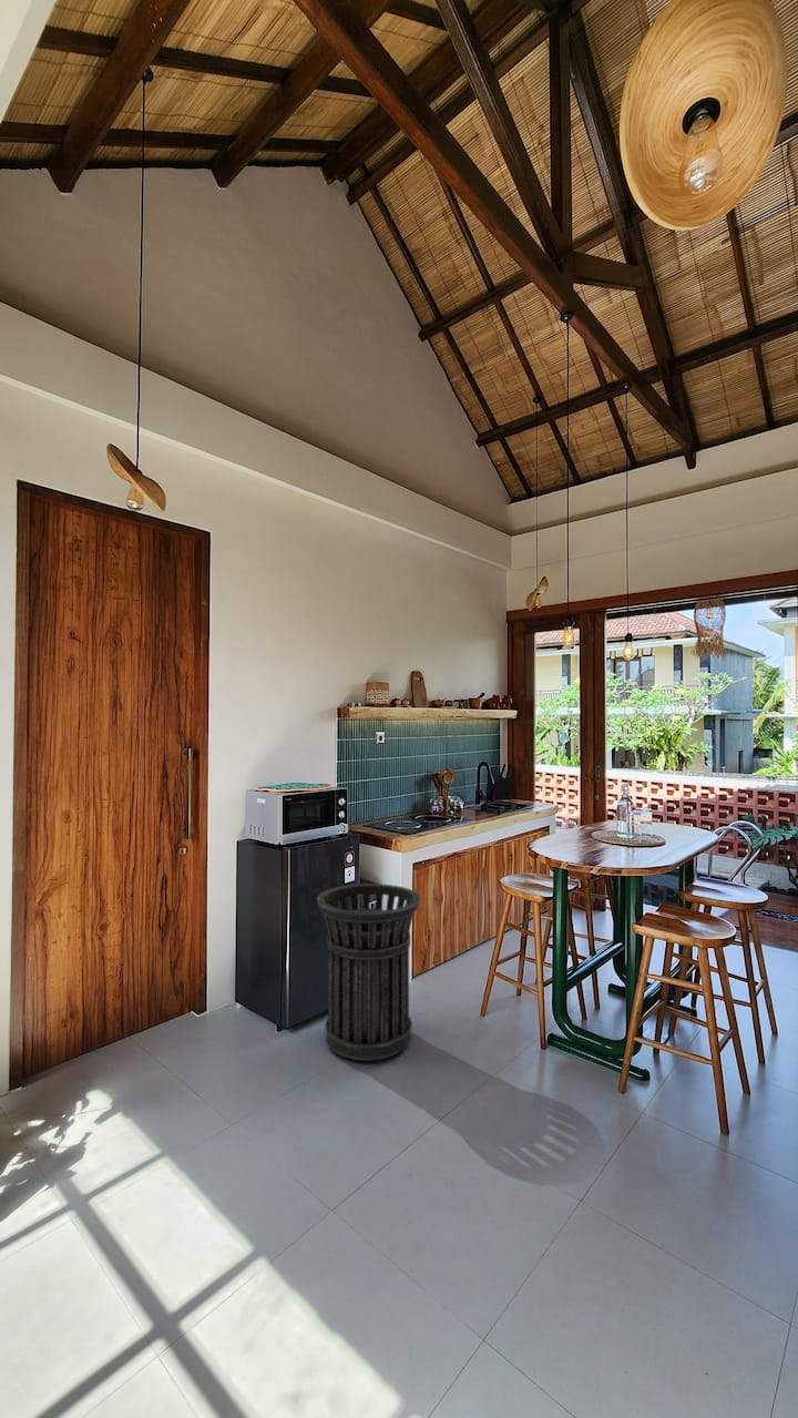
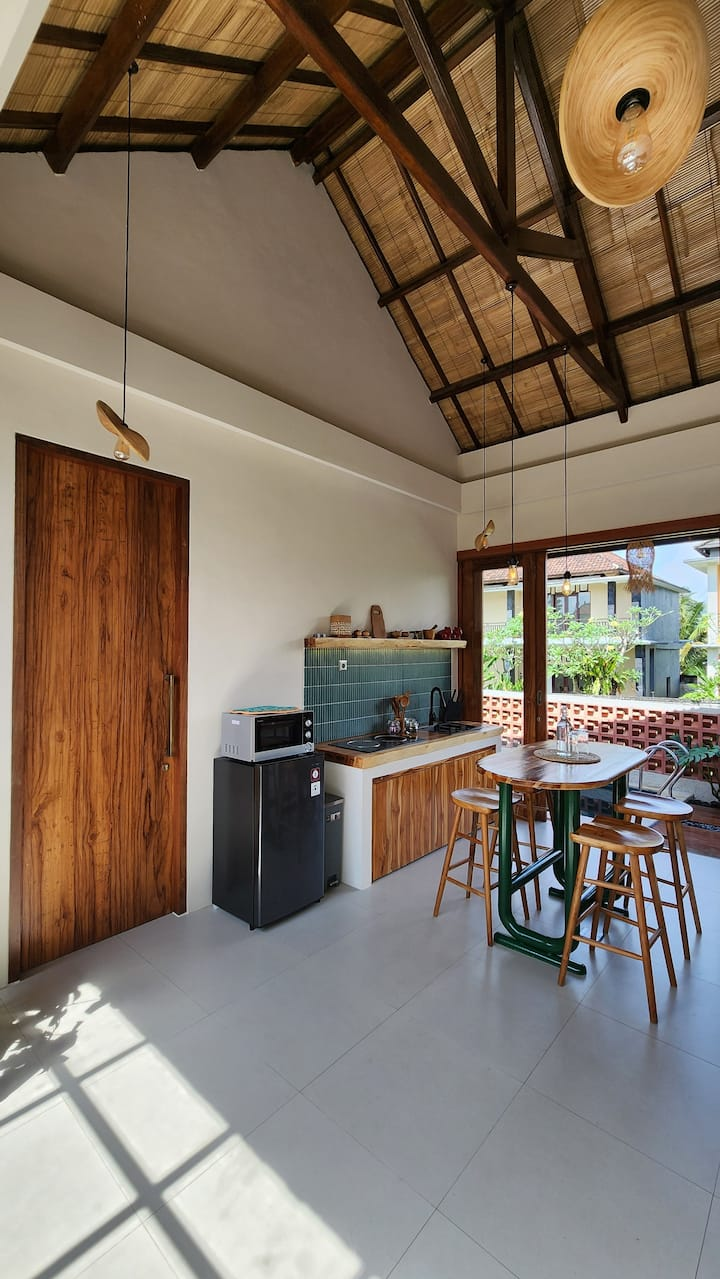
- trash can [316,883,421,1062]
